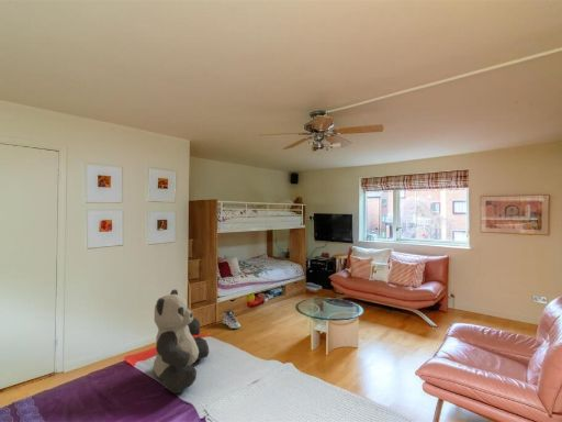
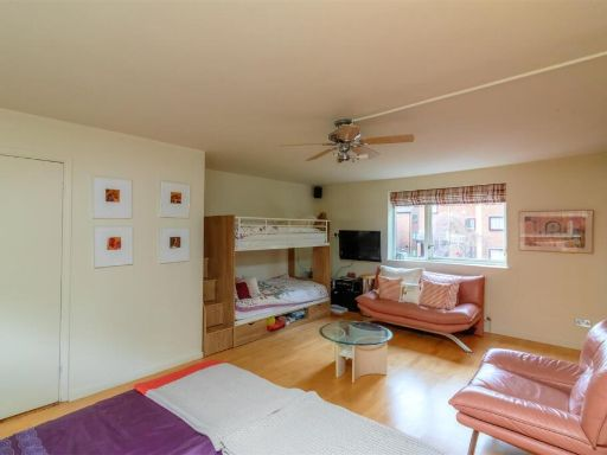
- sneaker [222,308,241,330]
- teddy bear [151,289,210,395]
